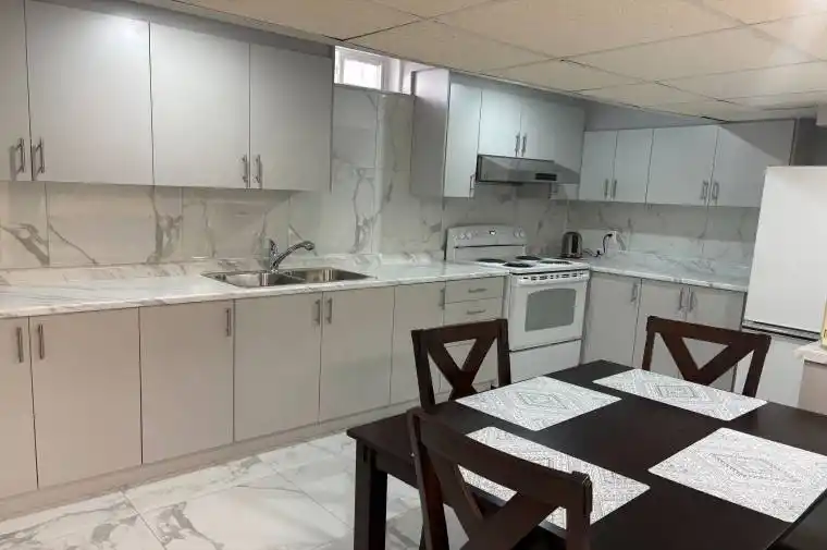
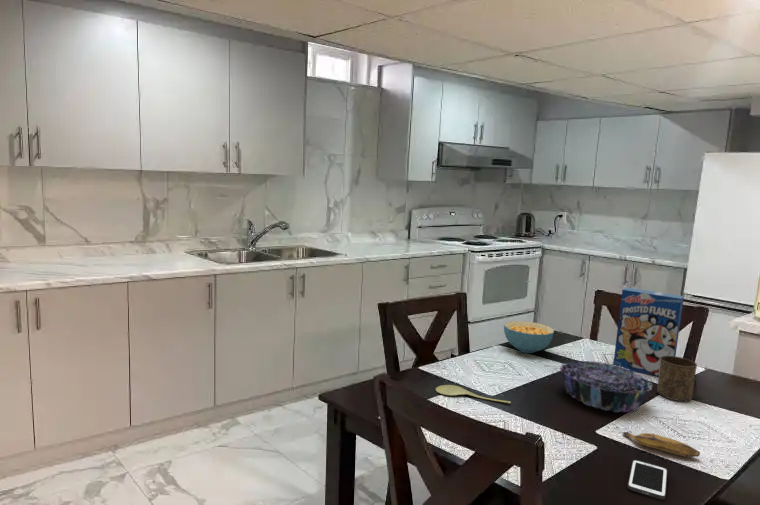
+ cup [656,356,698,402]
+ cereal bowl [503,320,555,354]
+ cell phone [627,459,668,500]
+ spoon [435,384,512,404]
+ decorative bowl [559,360,654,413]
+ banana [621,431,701,458]
+ cereal box [612,286,685,377]
